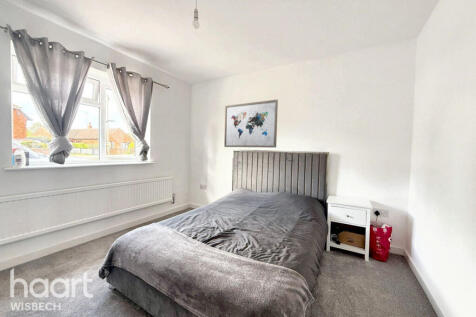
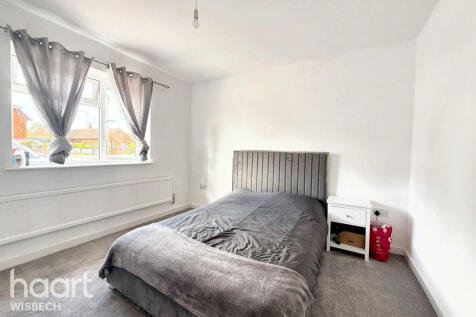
- wall art [223,99,279,149]
